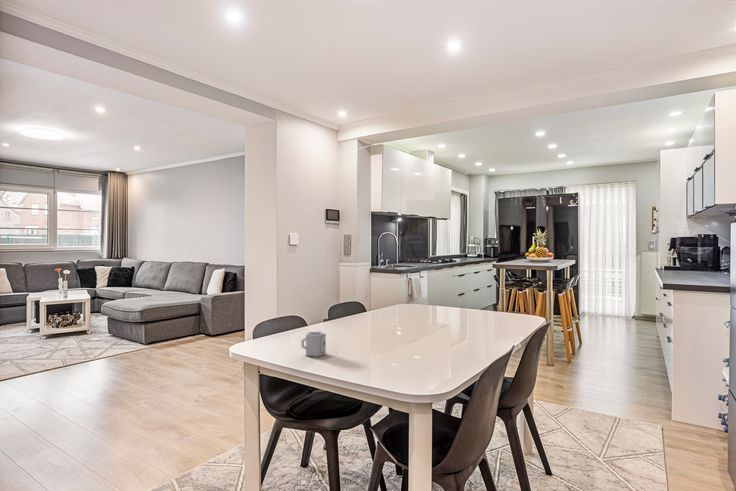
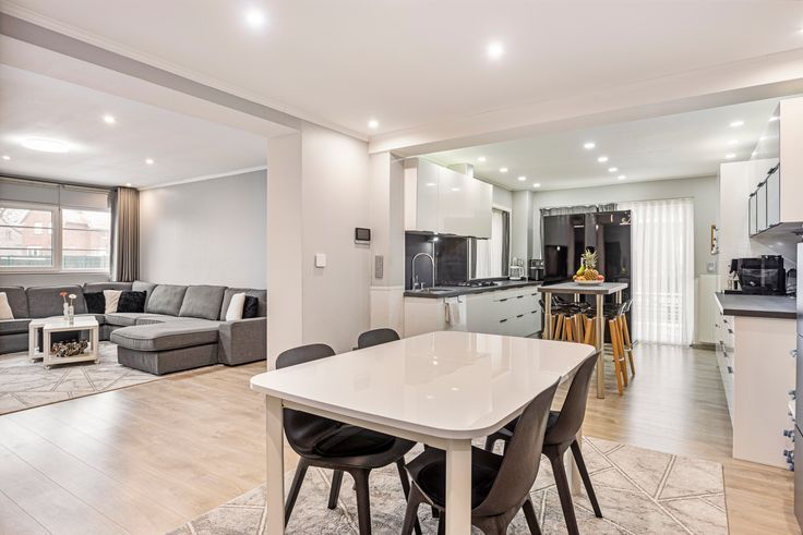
- cup [300,330,327,358]
